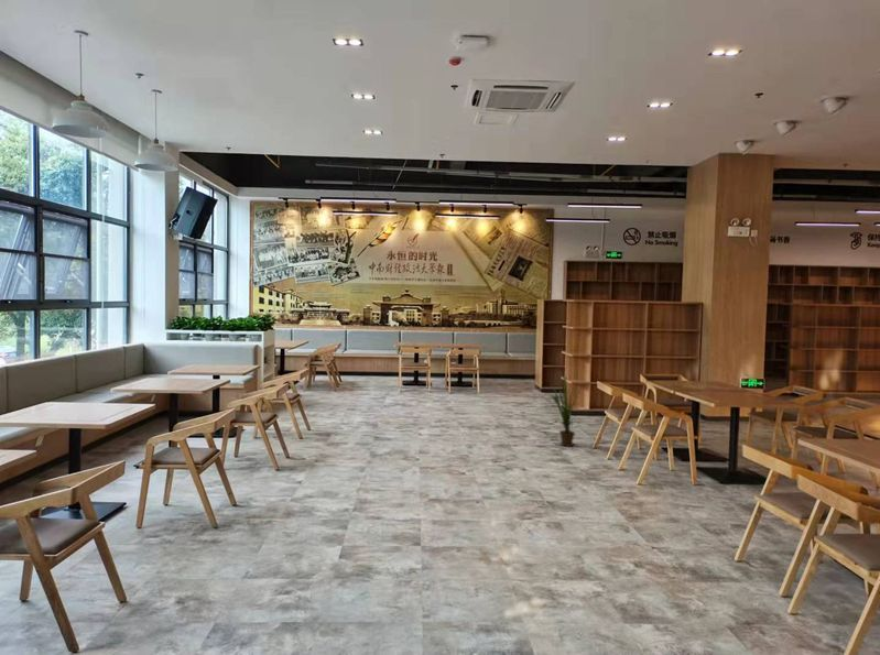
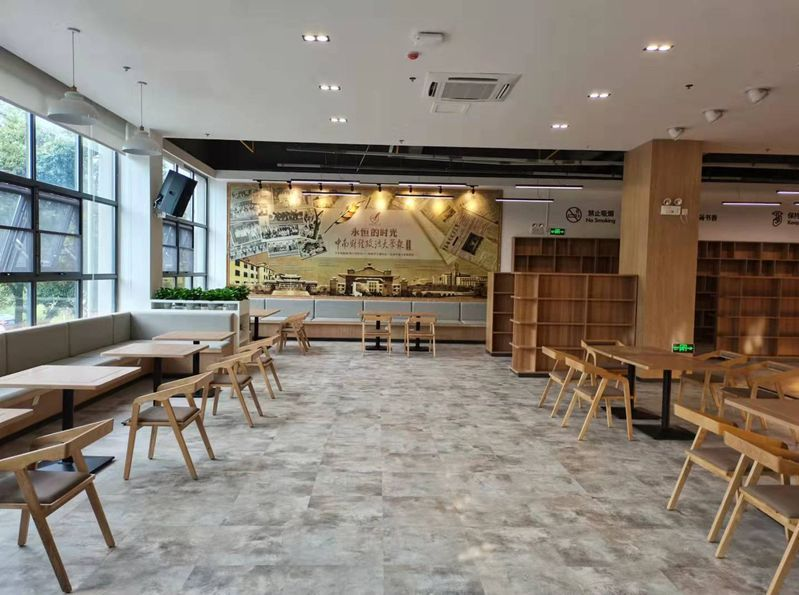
- house plant [548,371,587,448]
